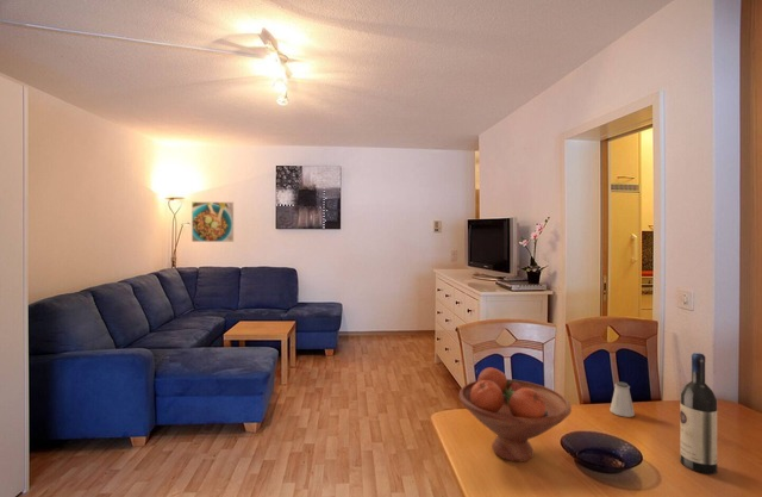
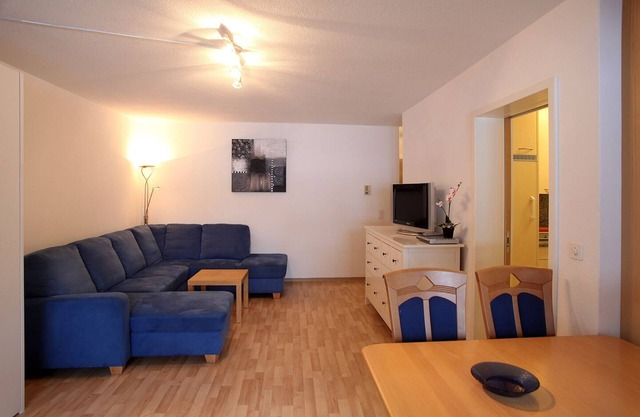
- fruit bowl [457,366,573,462]
- wine bottle [679,352,718,476]
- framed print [190,200,235,243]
- saltshaker [608,380,636,418]
